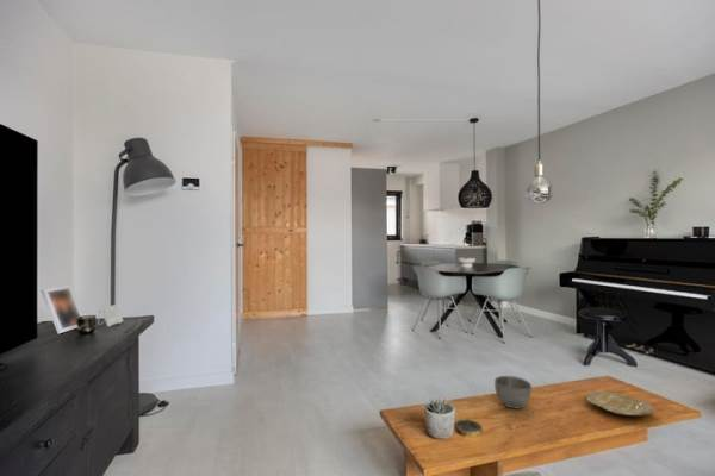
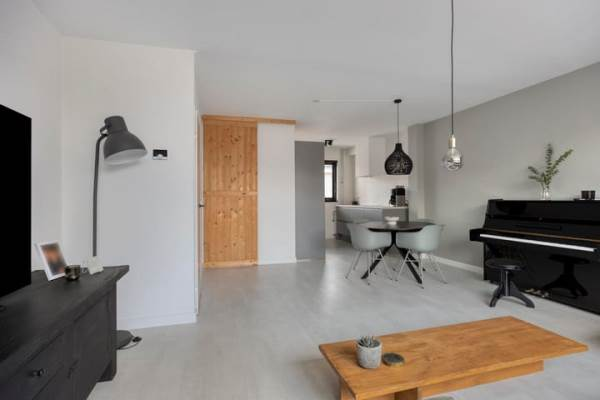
- plate [585,392,655,416]
- bowl [493,375,533,409]
